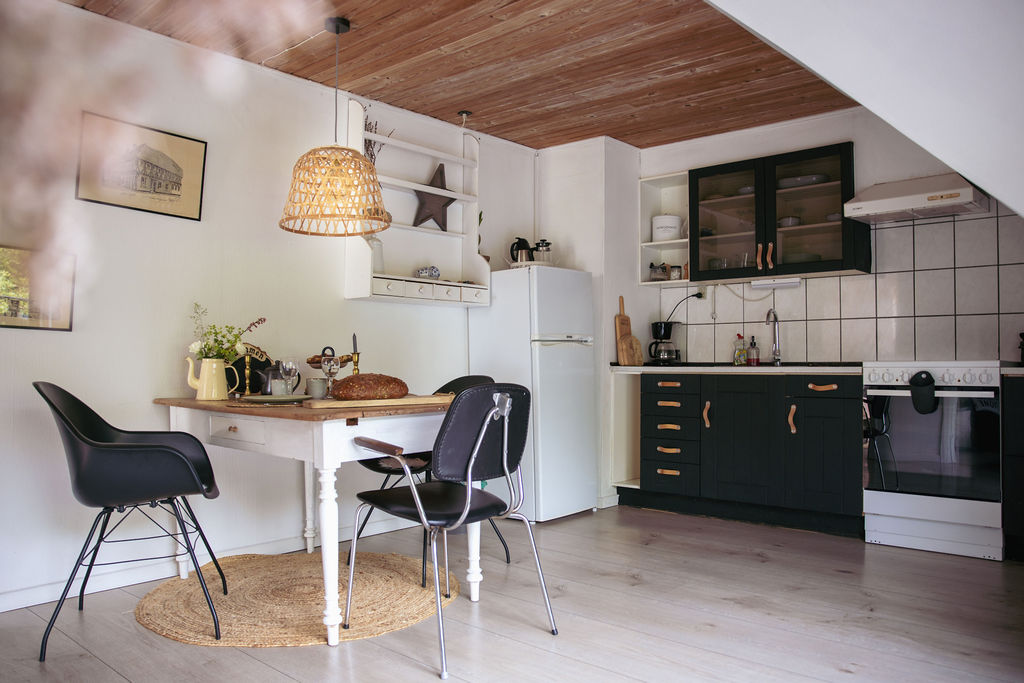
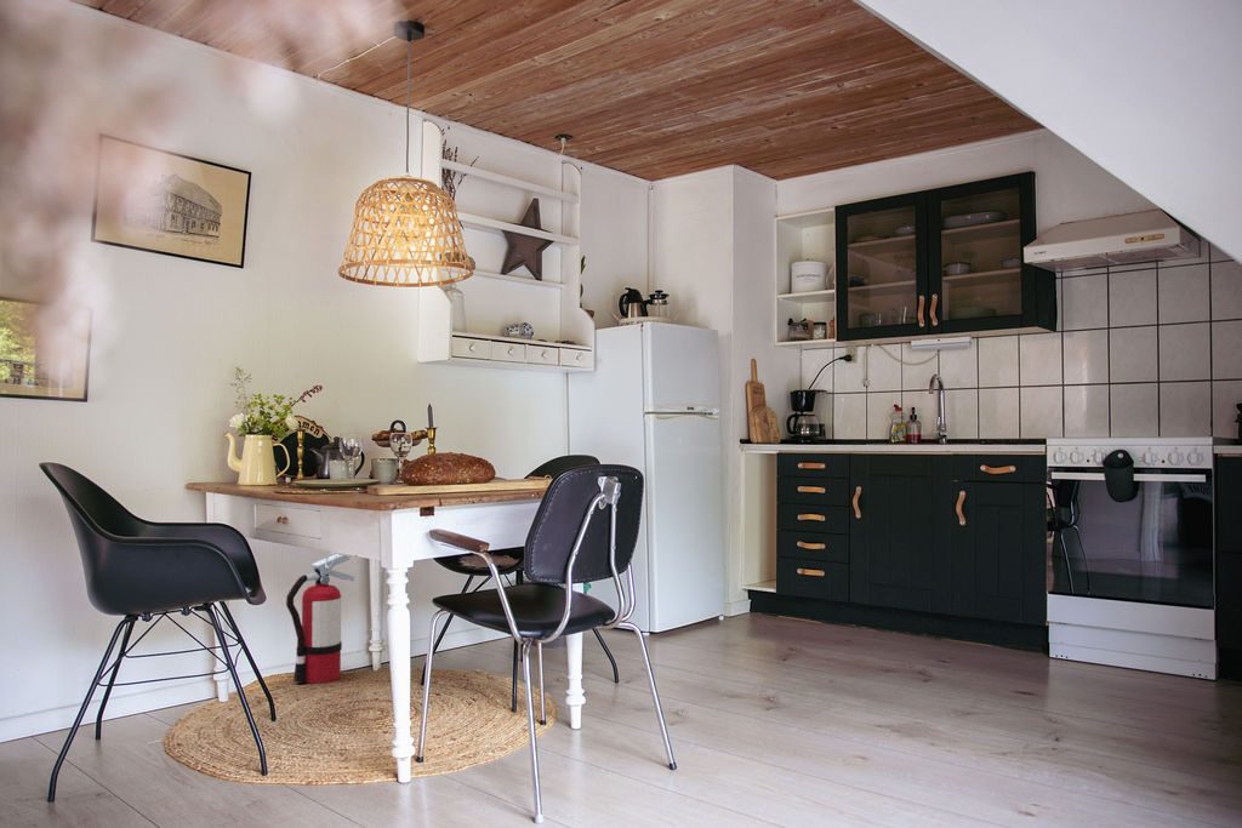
+ fire extinguisher [285,552,355,684]
